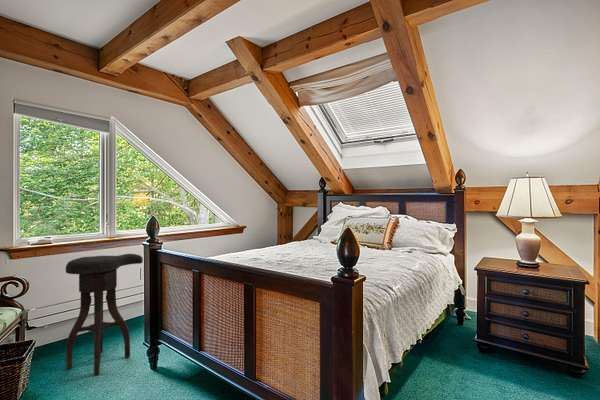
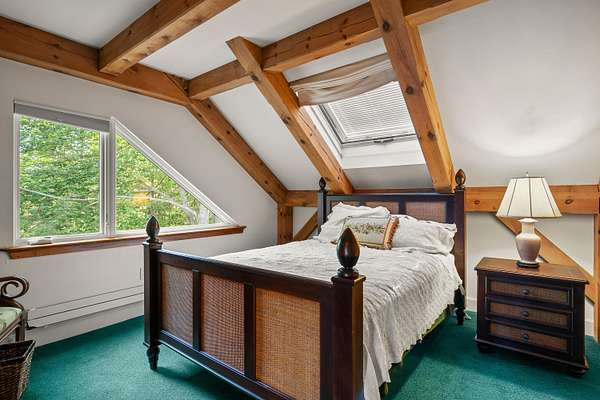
- stool [65,253,144,377]
